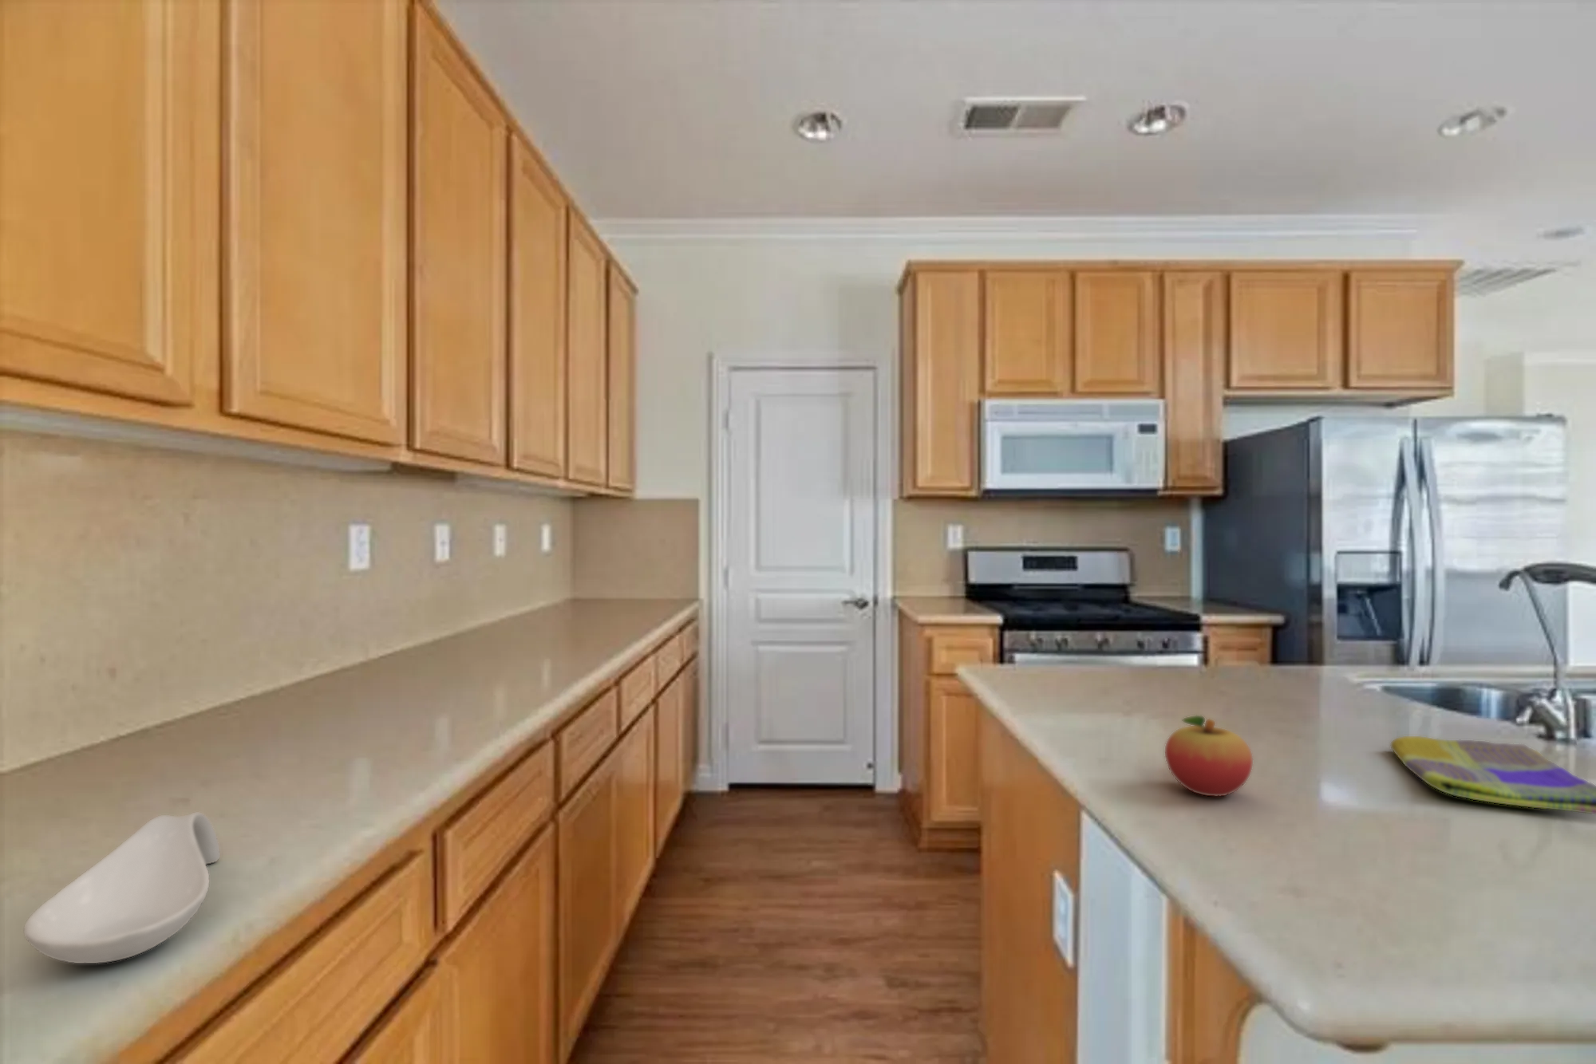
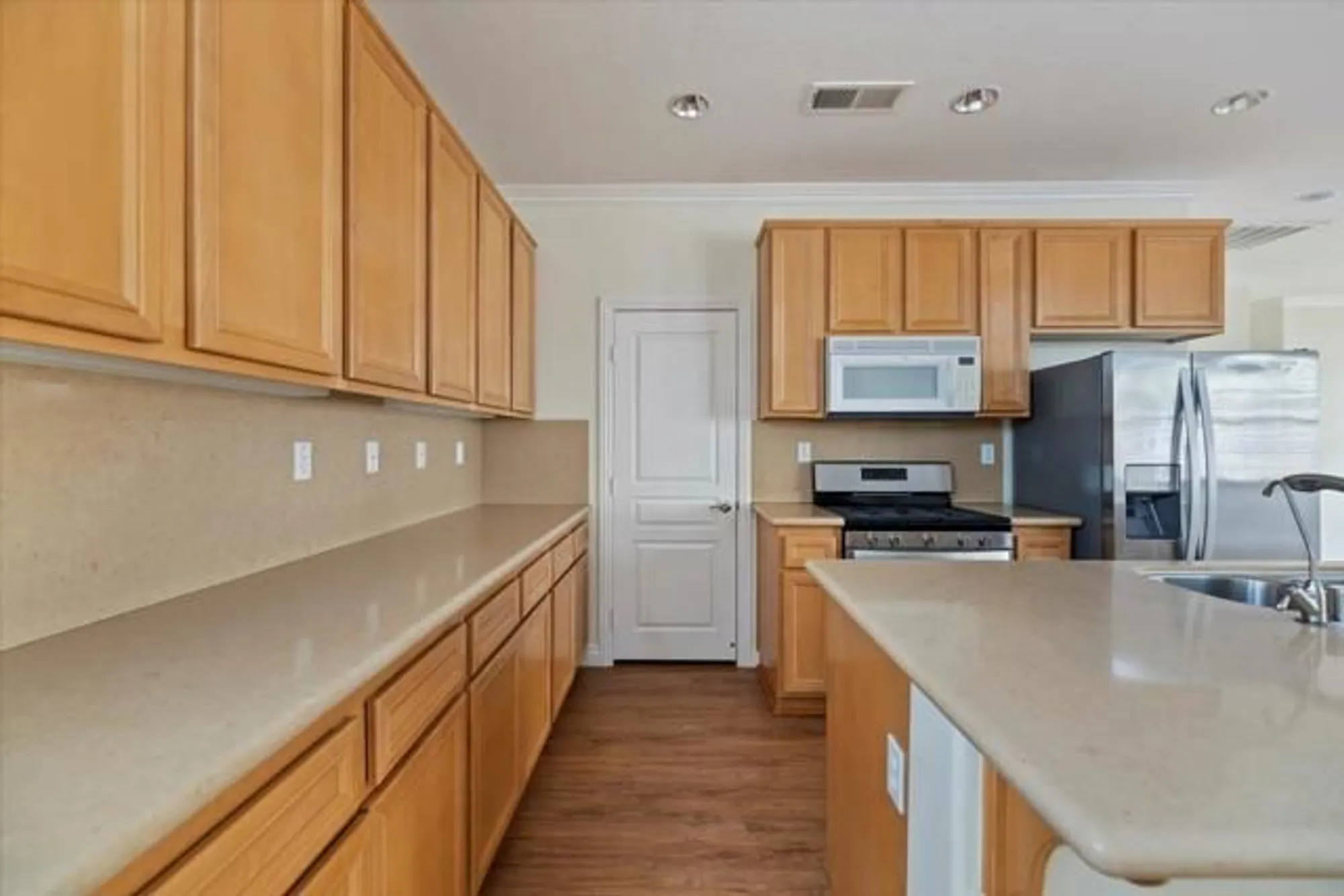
- spoon rest [23,811,221,964]
- fruit [1164,715,1254,797]
- dish towel [1389,735,1596,815]
